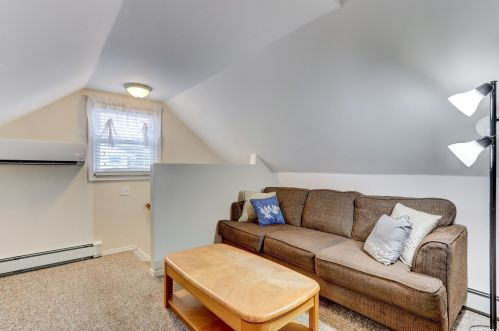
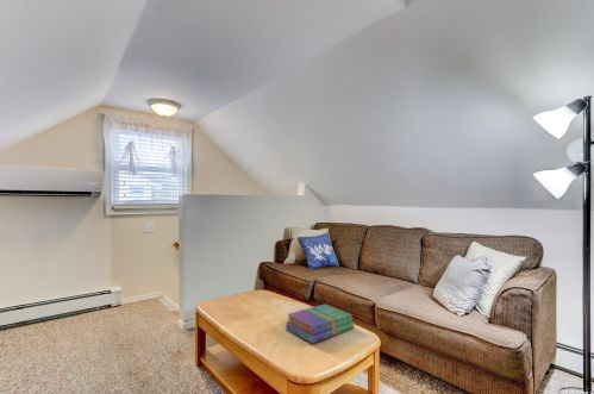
+ books [285,304,356,344]
